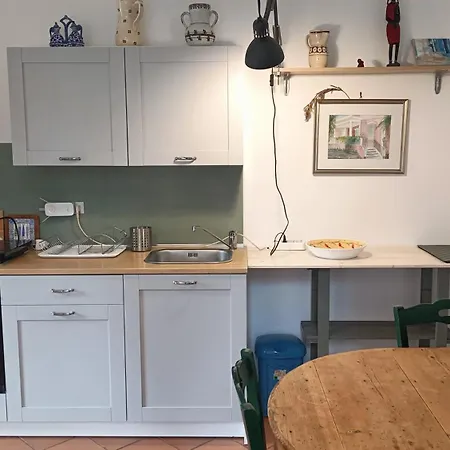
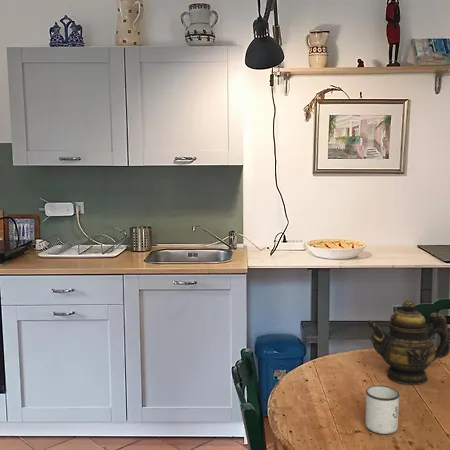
+ teapot [366,299,450,385]
+ mug [365,385,400,435]
